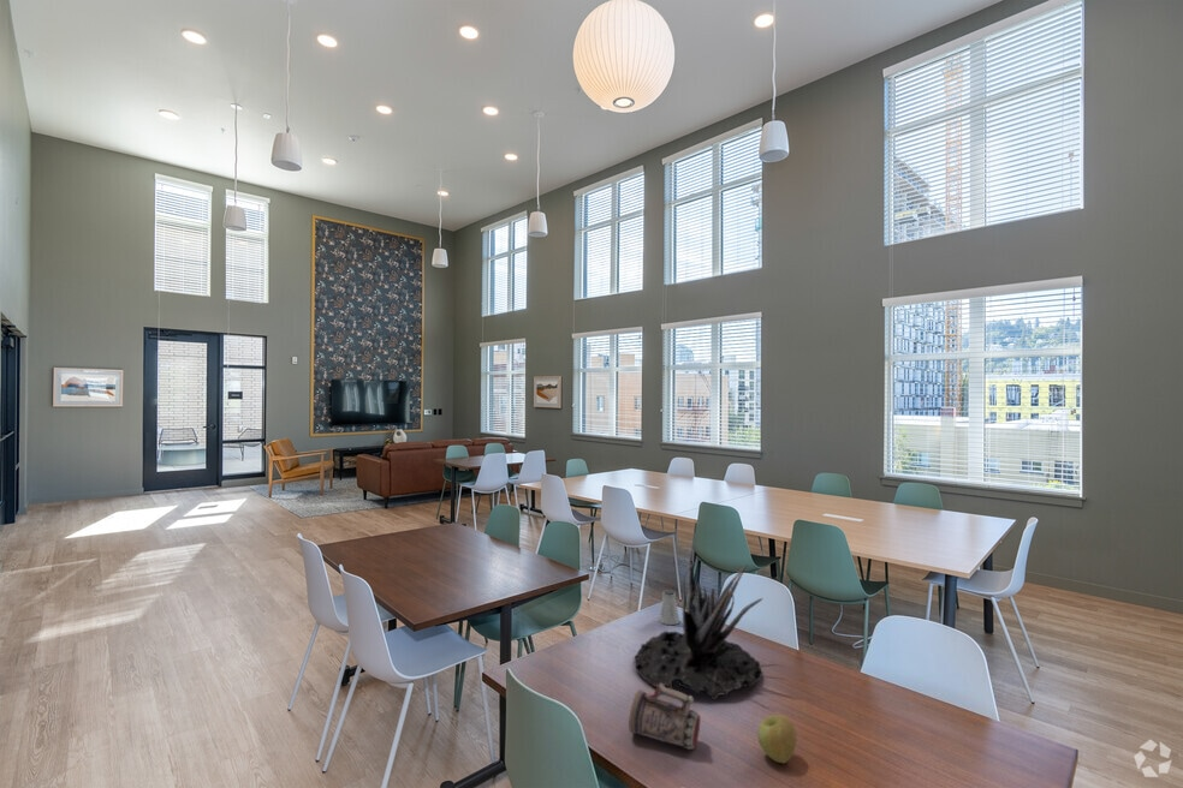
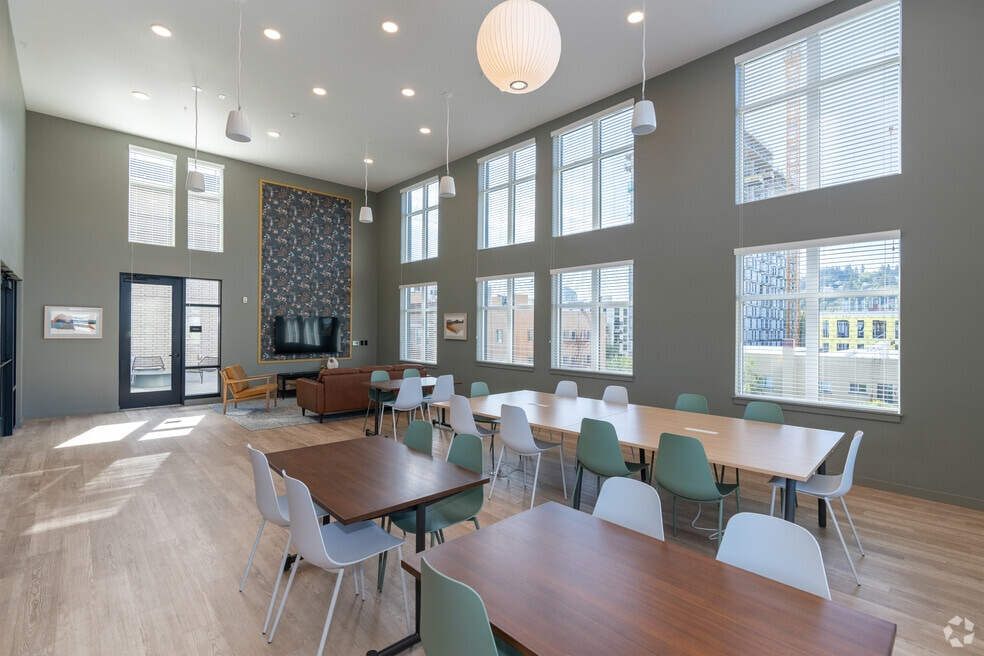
- apple [756,714,798,764]
- saltshaker [658,589,680,626]
- plant [634,555,763,700]
- beer mug [628,683,701,751]
